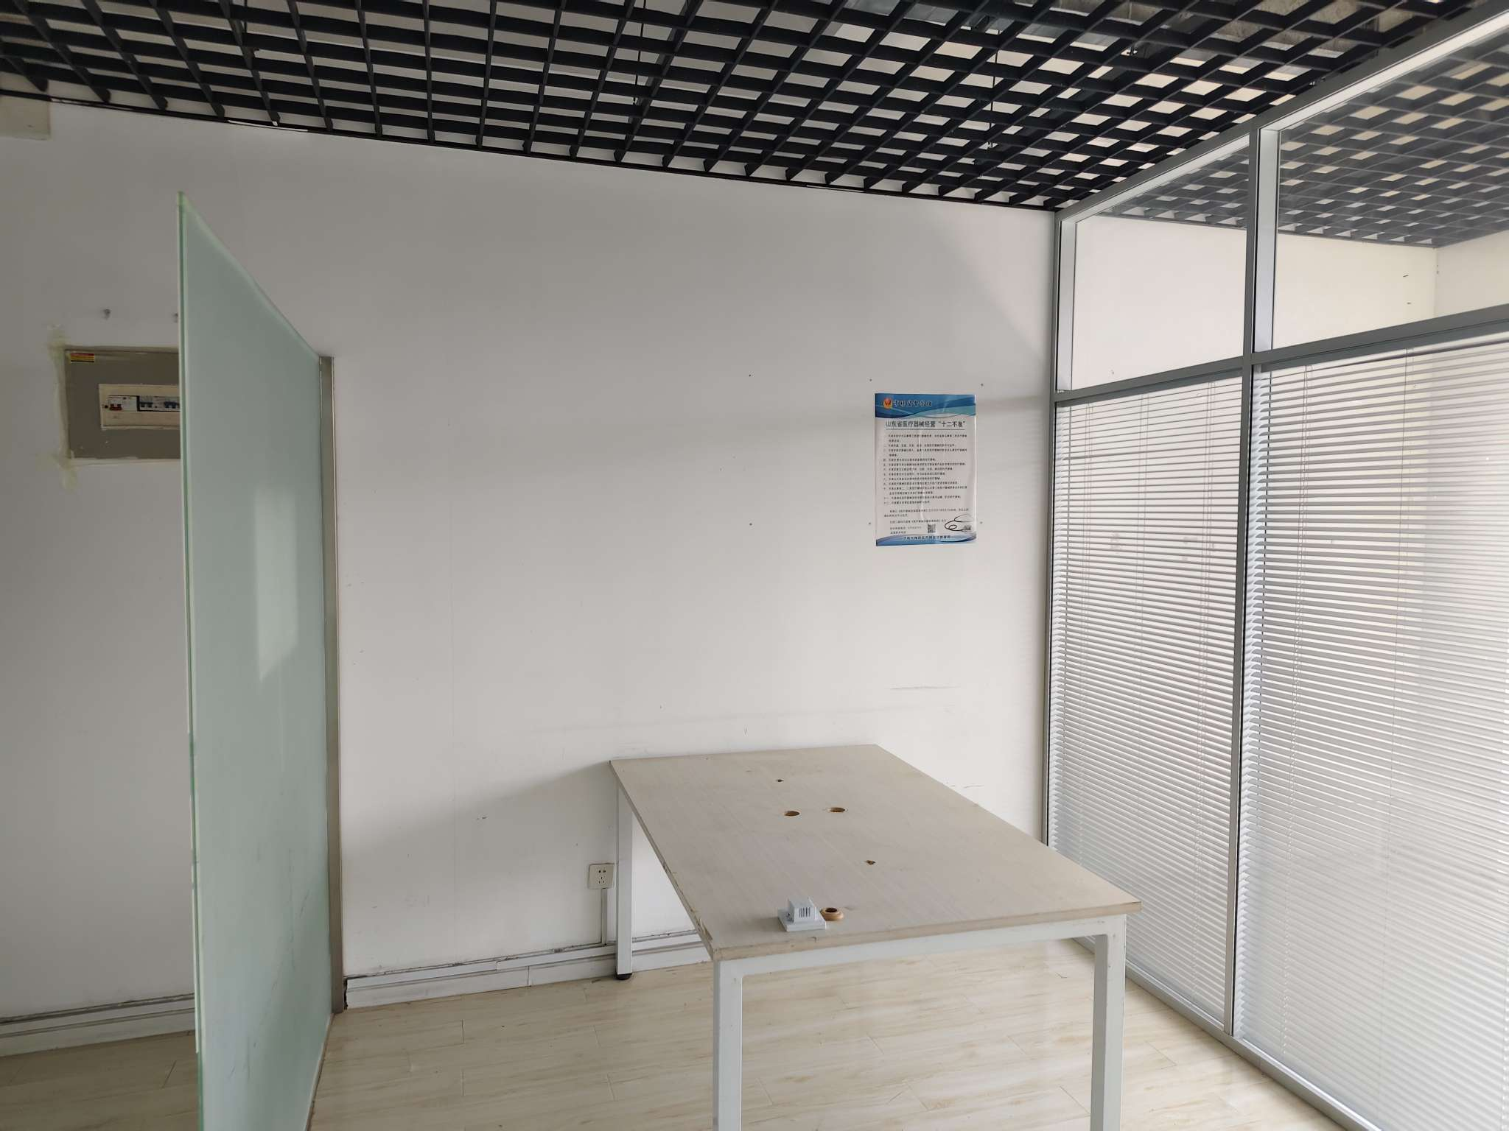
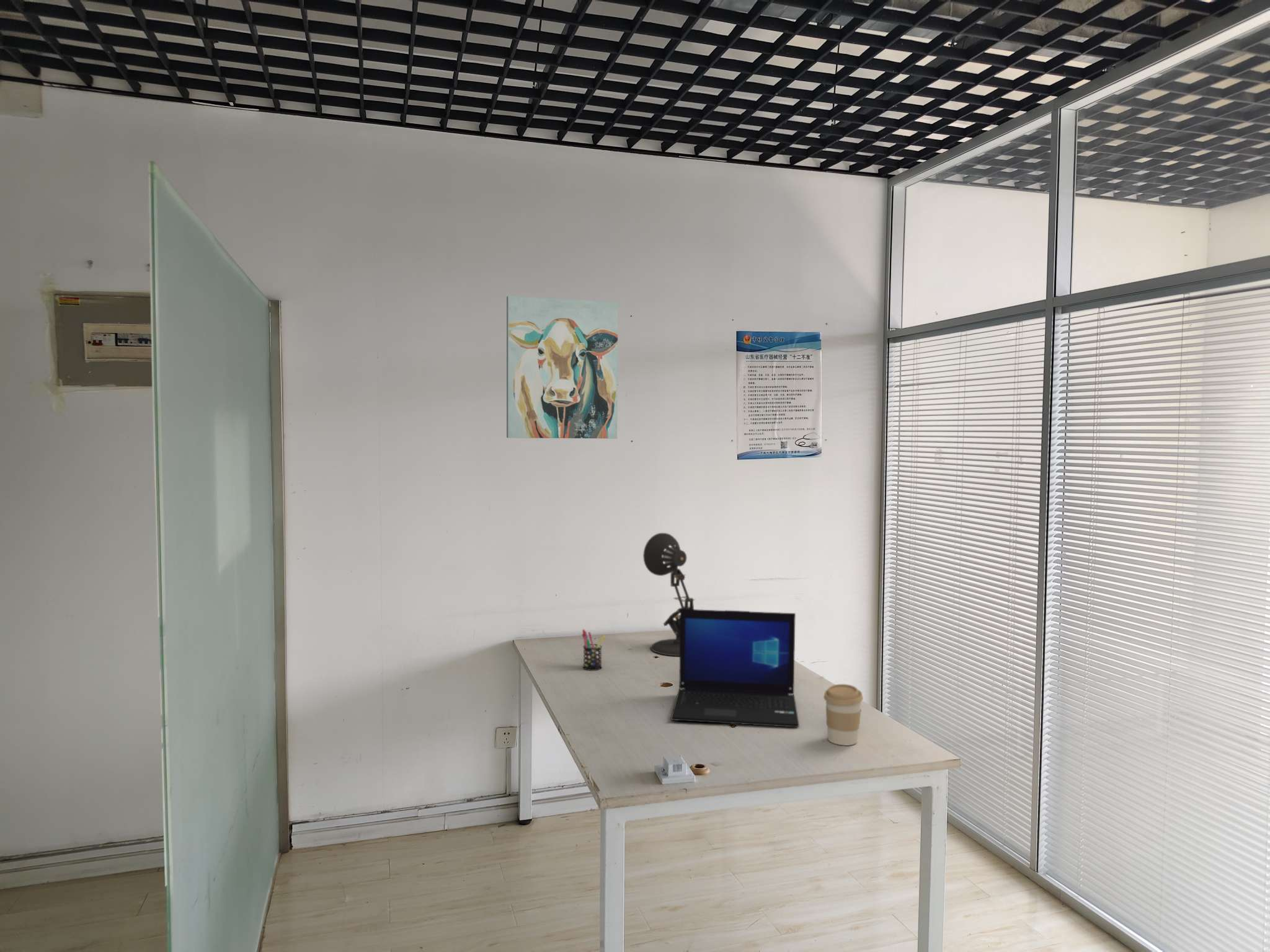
+ desk lamp [642,532,695,657]
+ coffee cup [823,684,864,746]
+ pen holder [581,629,605,671]
+ laptop [670,609,799,728]
+ wall art [506,295,619,439]
